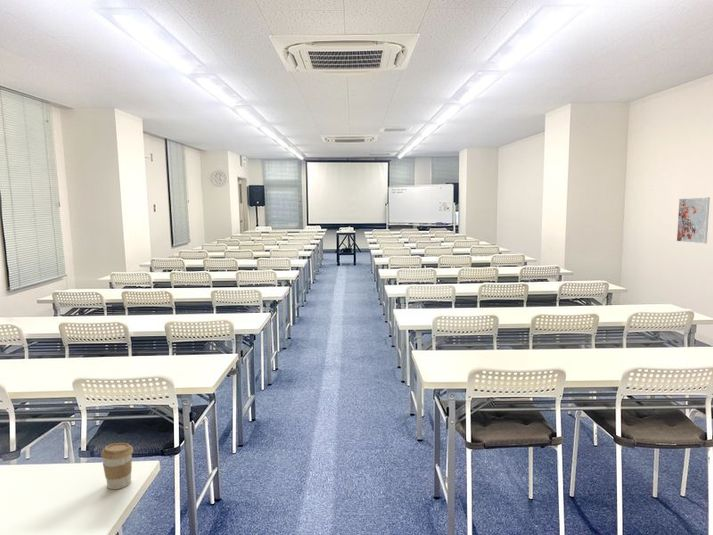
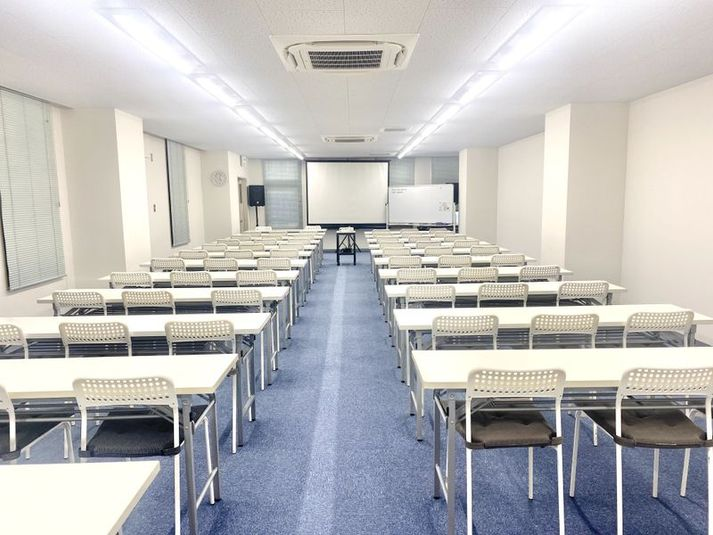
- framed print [676,196,711,244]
- coffee cup [100,442,134,490]
